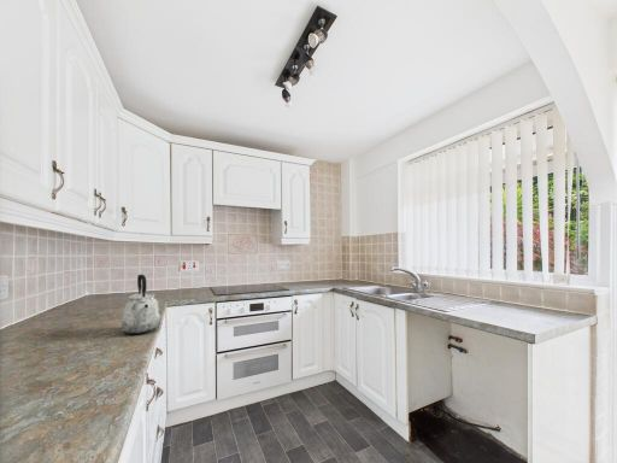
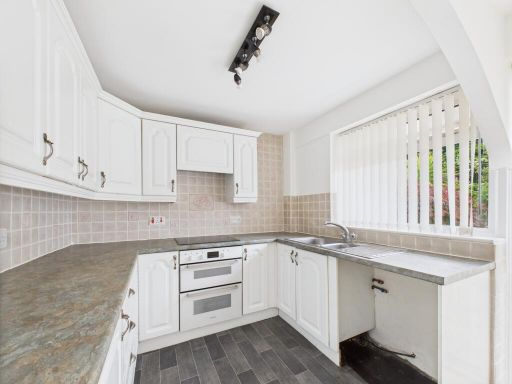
- kettle [121,274,161,335]
